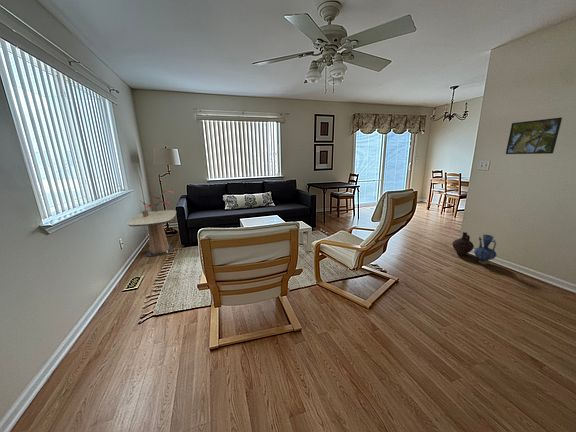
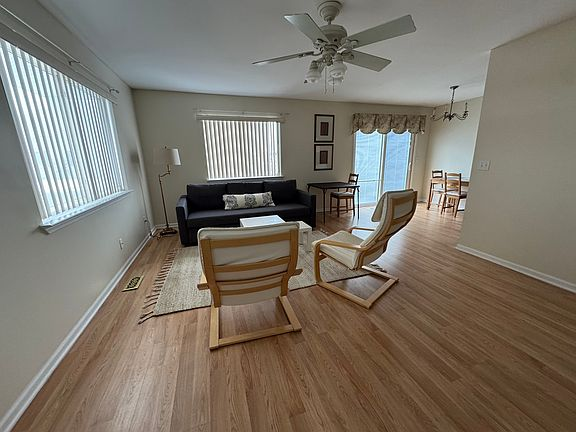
- potted plant [140,186,174,217]
- ceramic jug [451,231,475,256]
- side table [126,209,177,257]
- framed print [505,116,563,155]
- vase [473,234,498,265]
